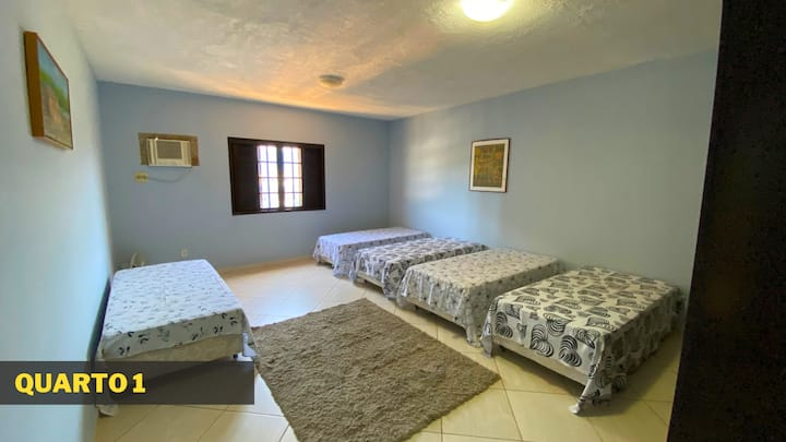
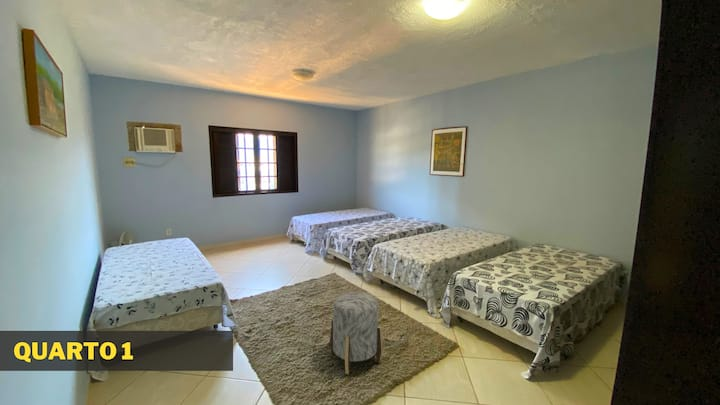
+ stool [329,290,383,375]
